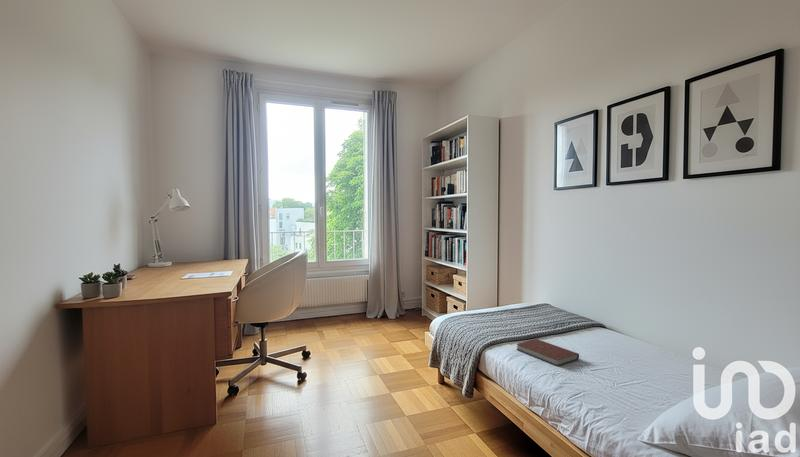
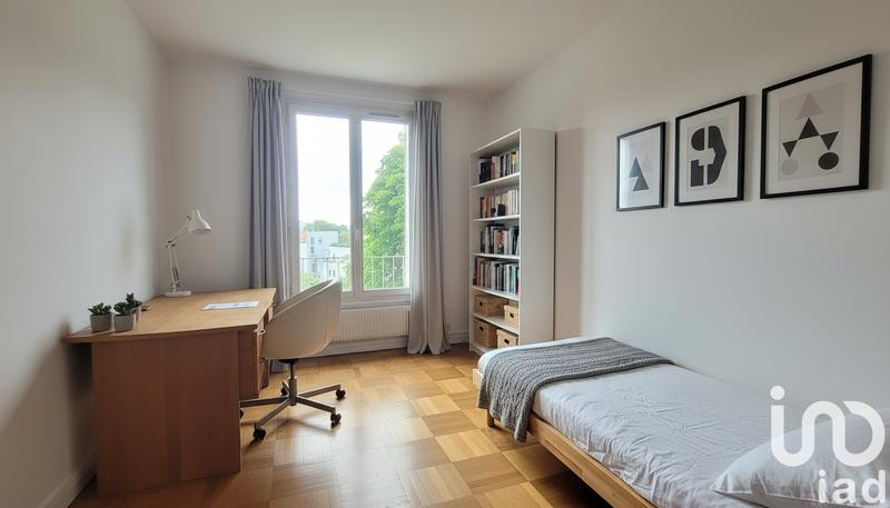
- book [516,338,580,367]
